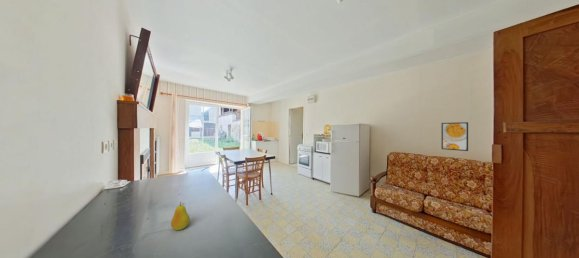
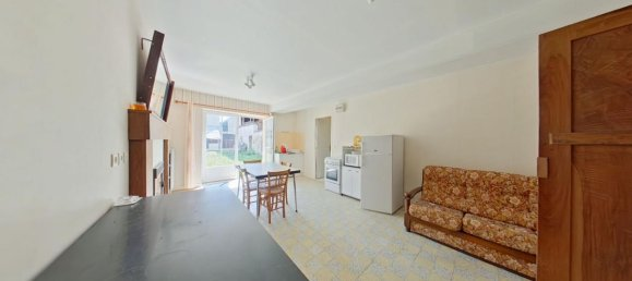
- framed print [441,121,469,152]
- fruit [170,201,191,231]
